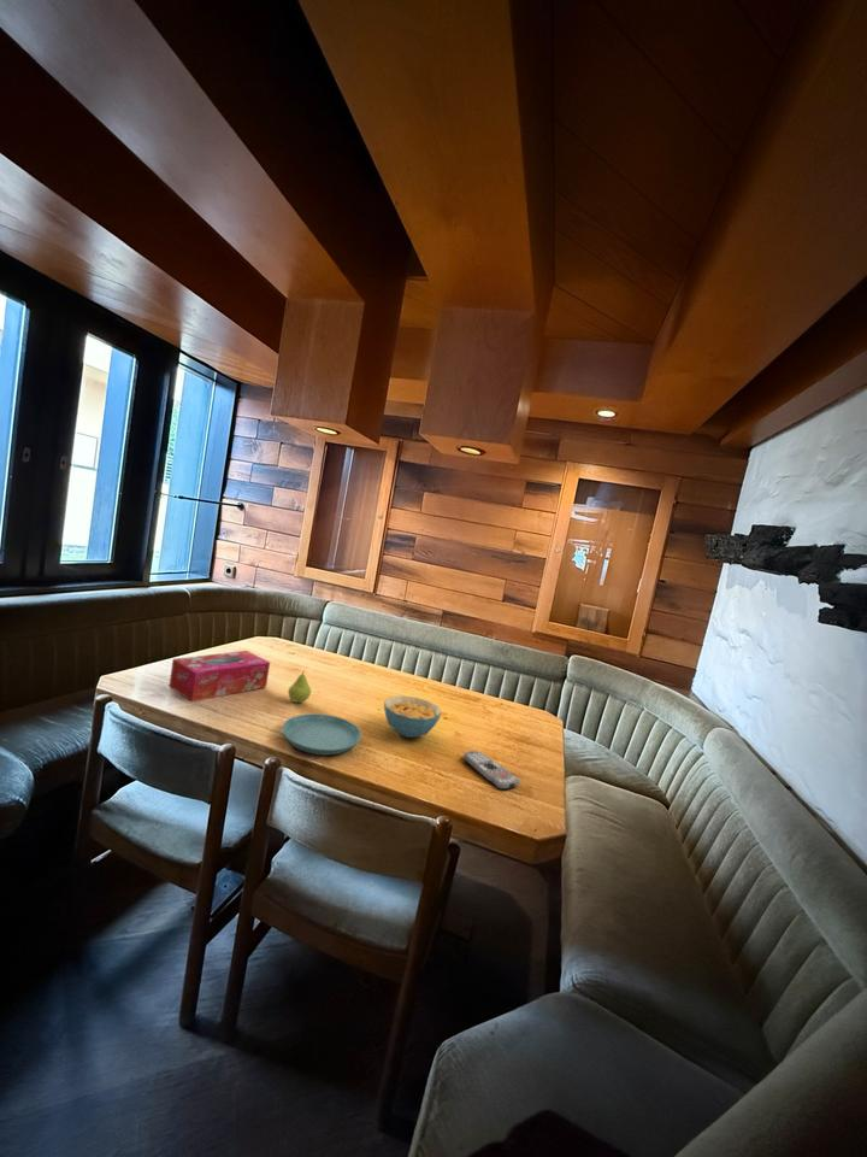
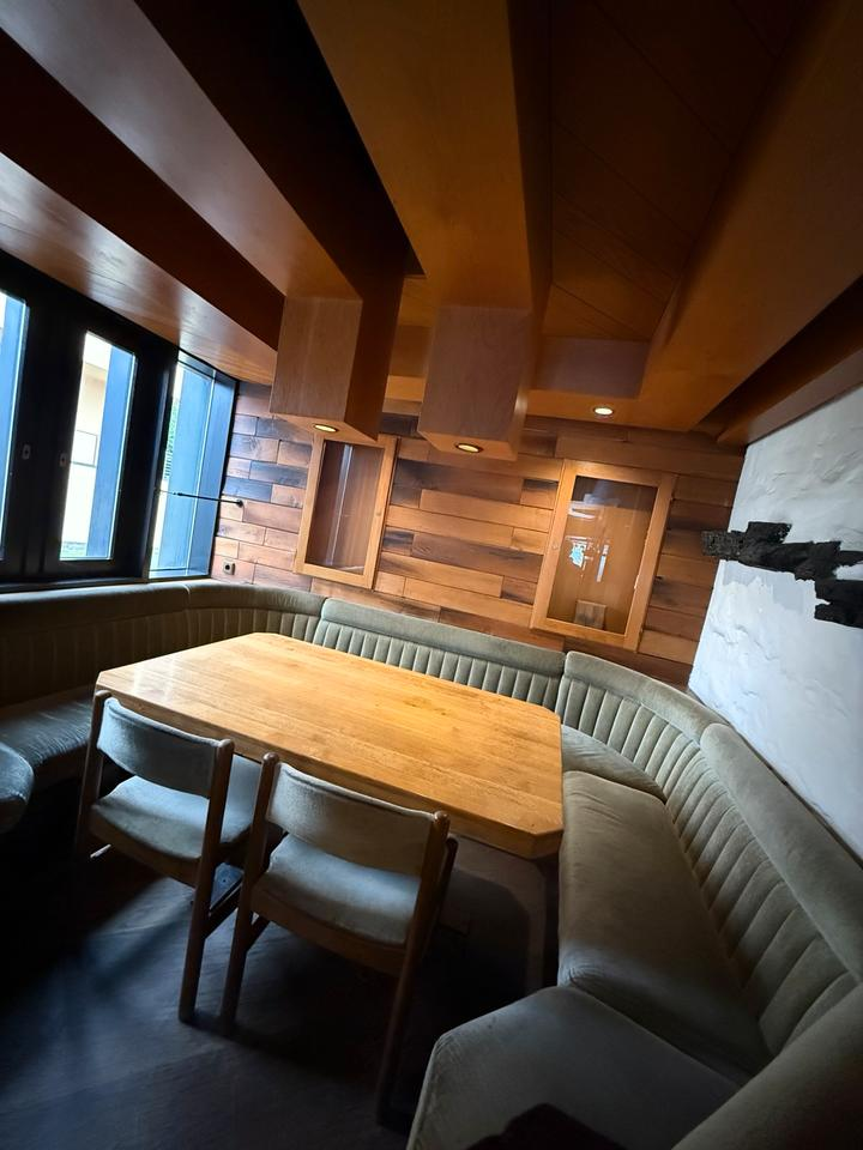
- fruit [287,671,312,704]
- remote control [462,750,521,791]
- tissue box [167,650,271,703]
- cereal bowl [383,694,442,739]
- saucer [282,712,362,756]
